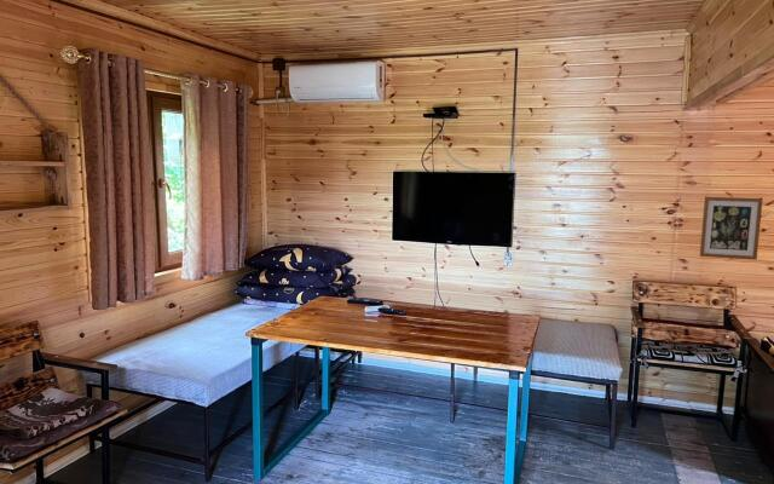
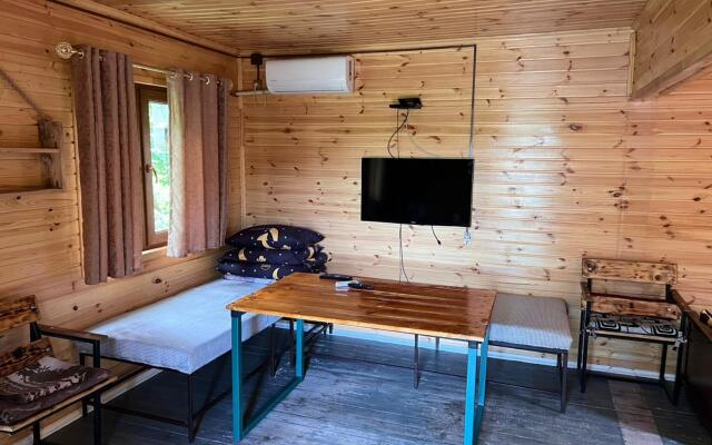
- wall art [699,196,764,261]
